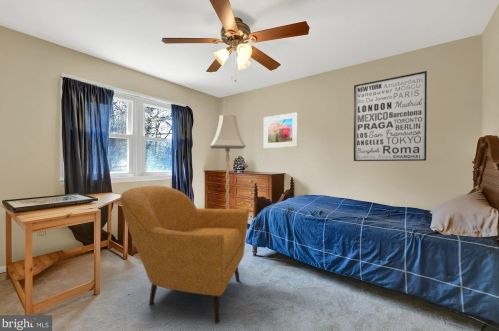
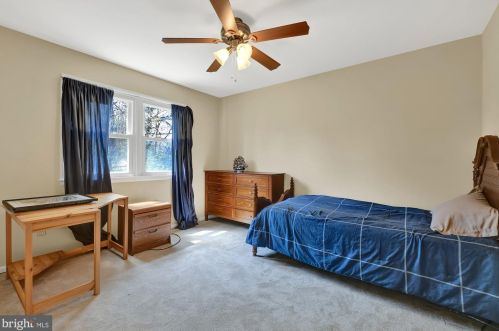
- armchair [119,185,250,324]
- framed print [263,111,299,149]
- floor lamp [209,113,247,209]
- wall art [353,70,428,162]
